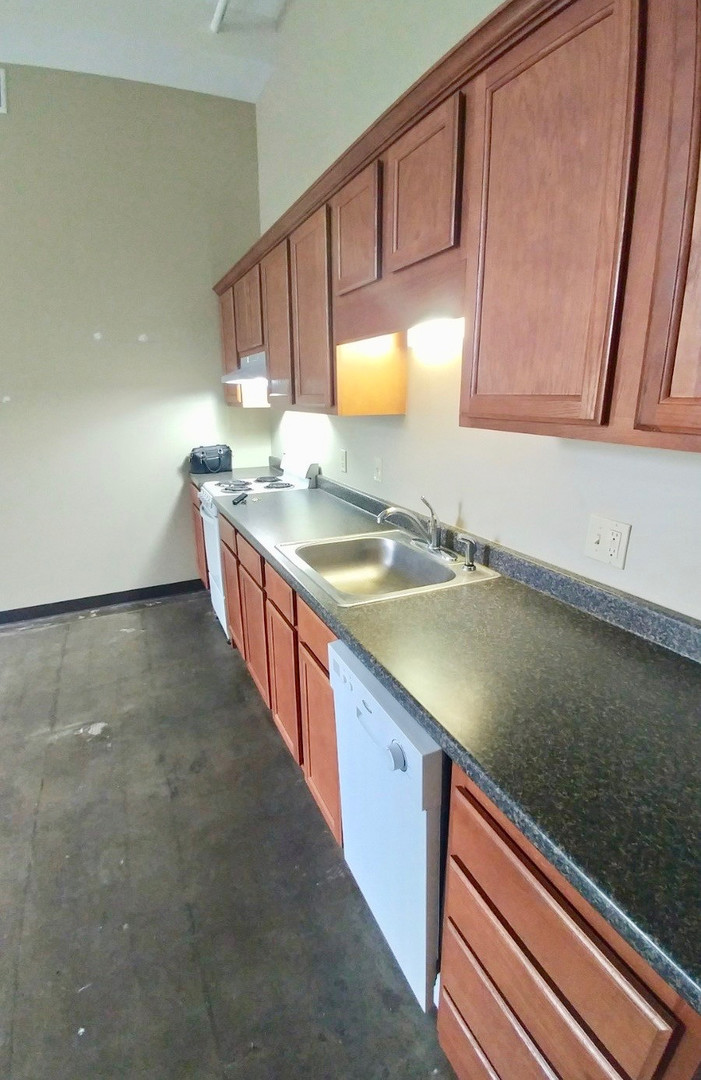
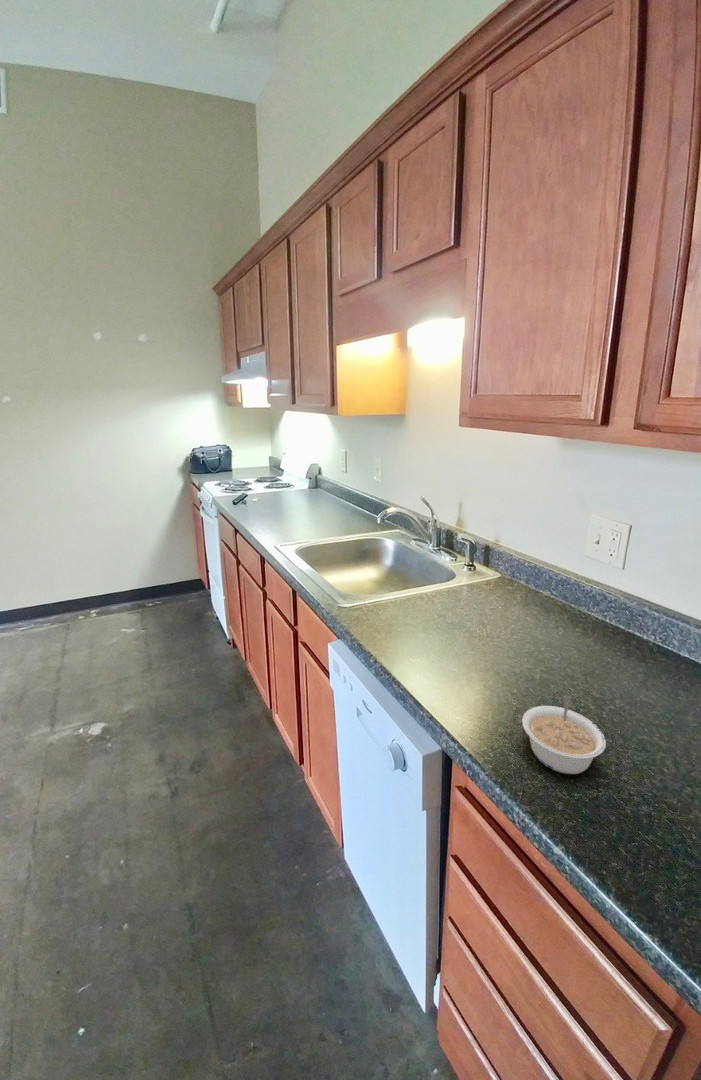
+ legume [521,694,607,775]
